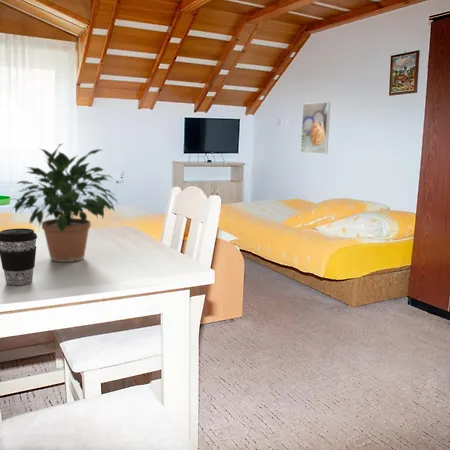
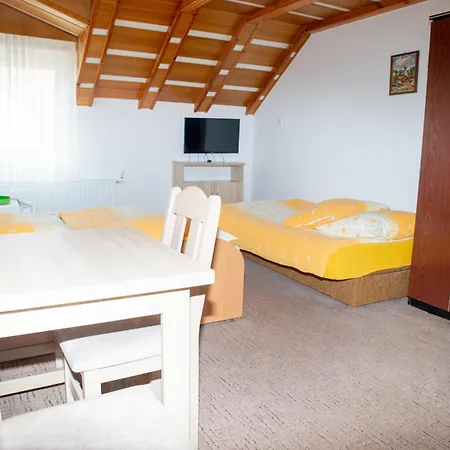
- potted plant [10,143,120,263]
- coffee cup [0,227,38,286]
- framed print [300,101,331,155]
